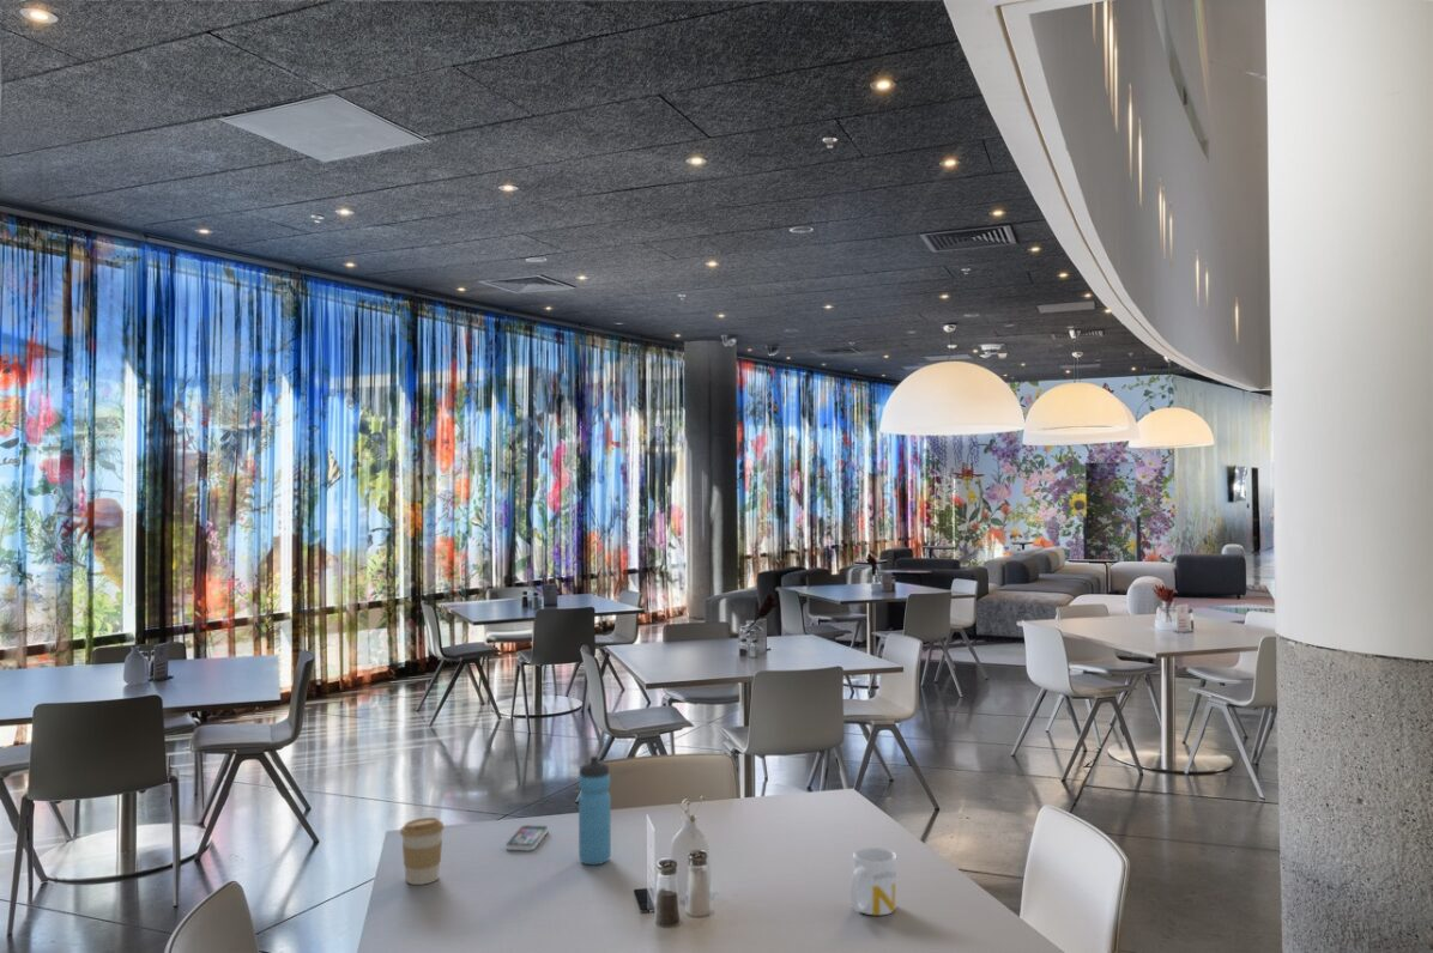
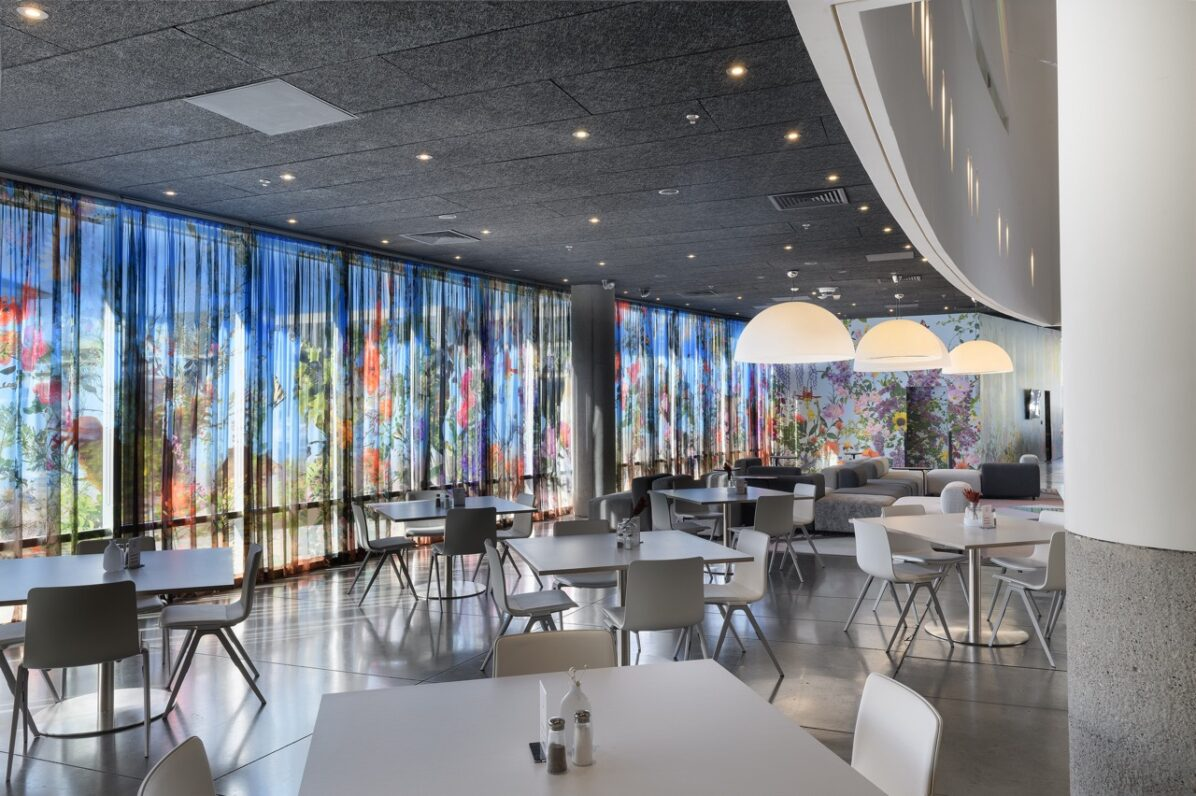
- coffee cup [399,817,446,886]
- water bottle [578,754,612,866]
- mug [849,846,897,916]
- smartphone [504,824,549,851]
